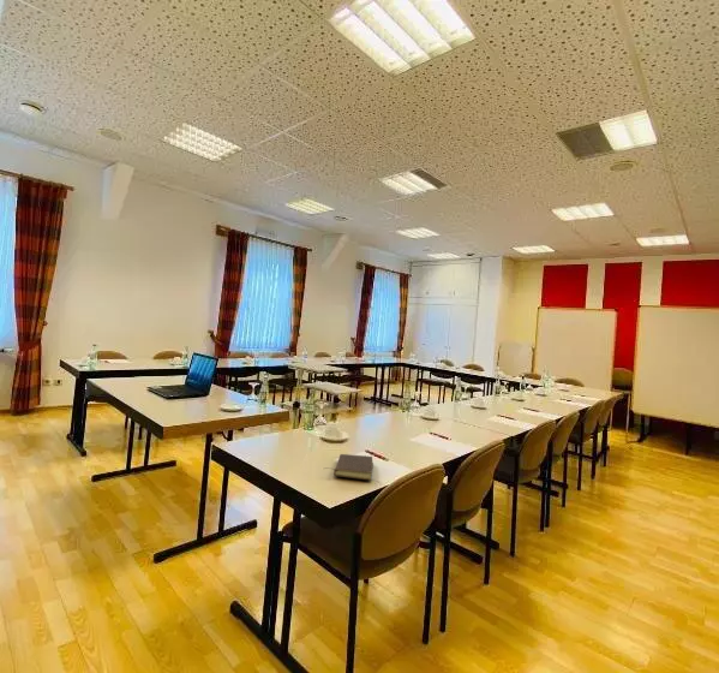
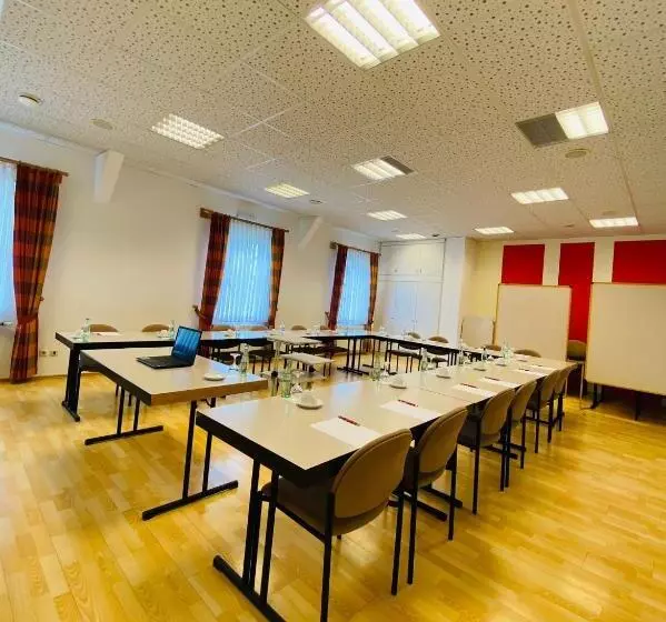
- book [324,453,375,481]
